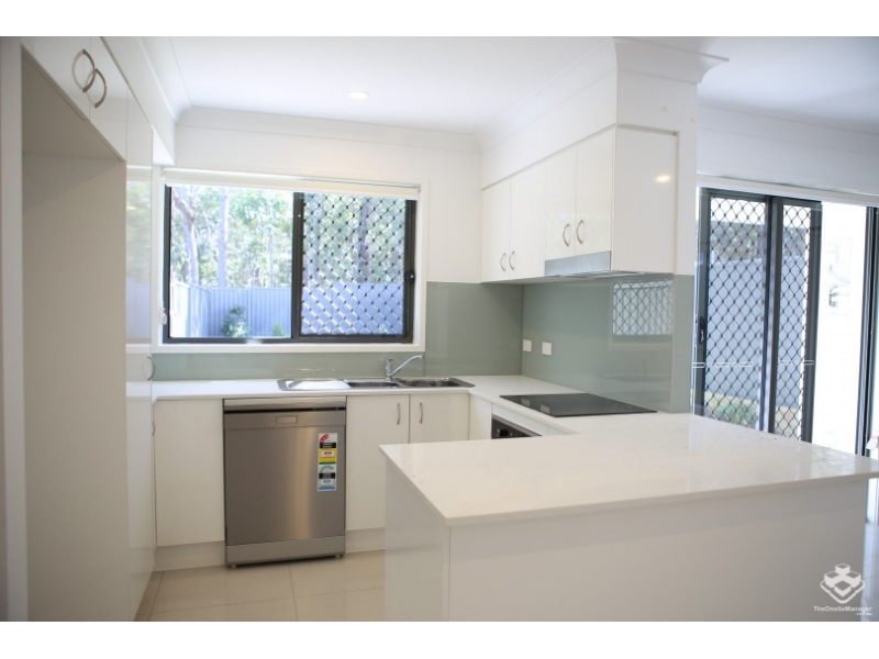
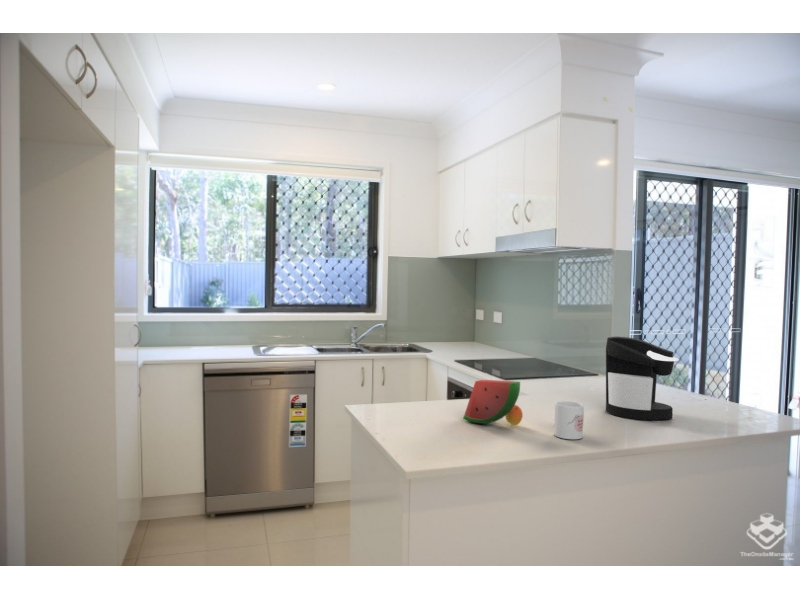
+ watermelon [462,379,524,426]
+ mug [553,400,585,440]
+ coffee maker [605,335,680,421]
